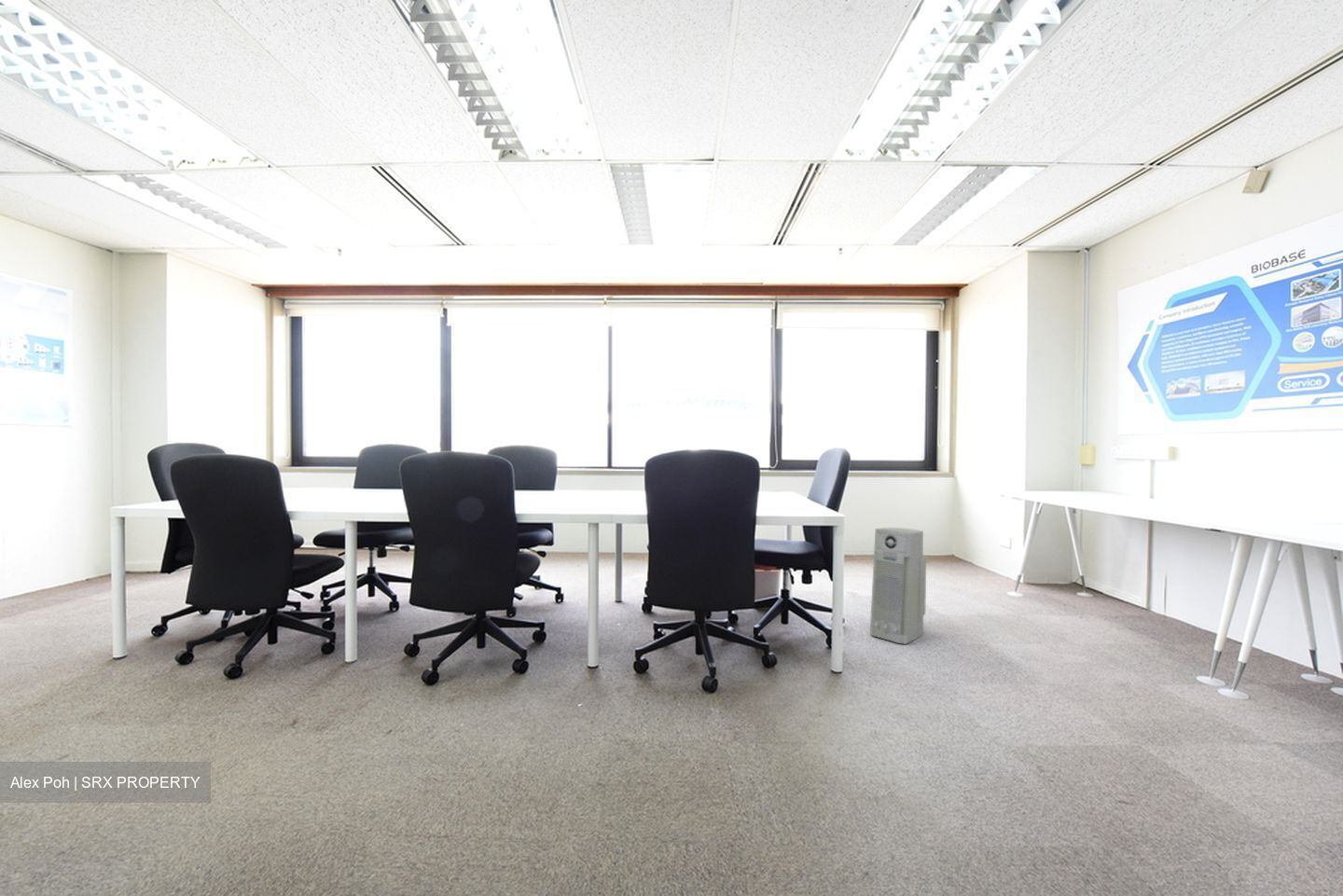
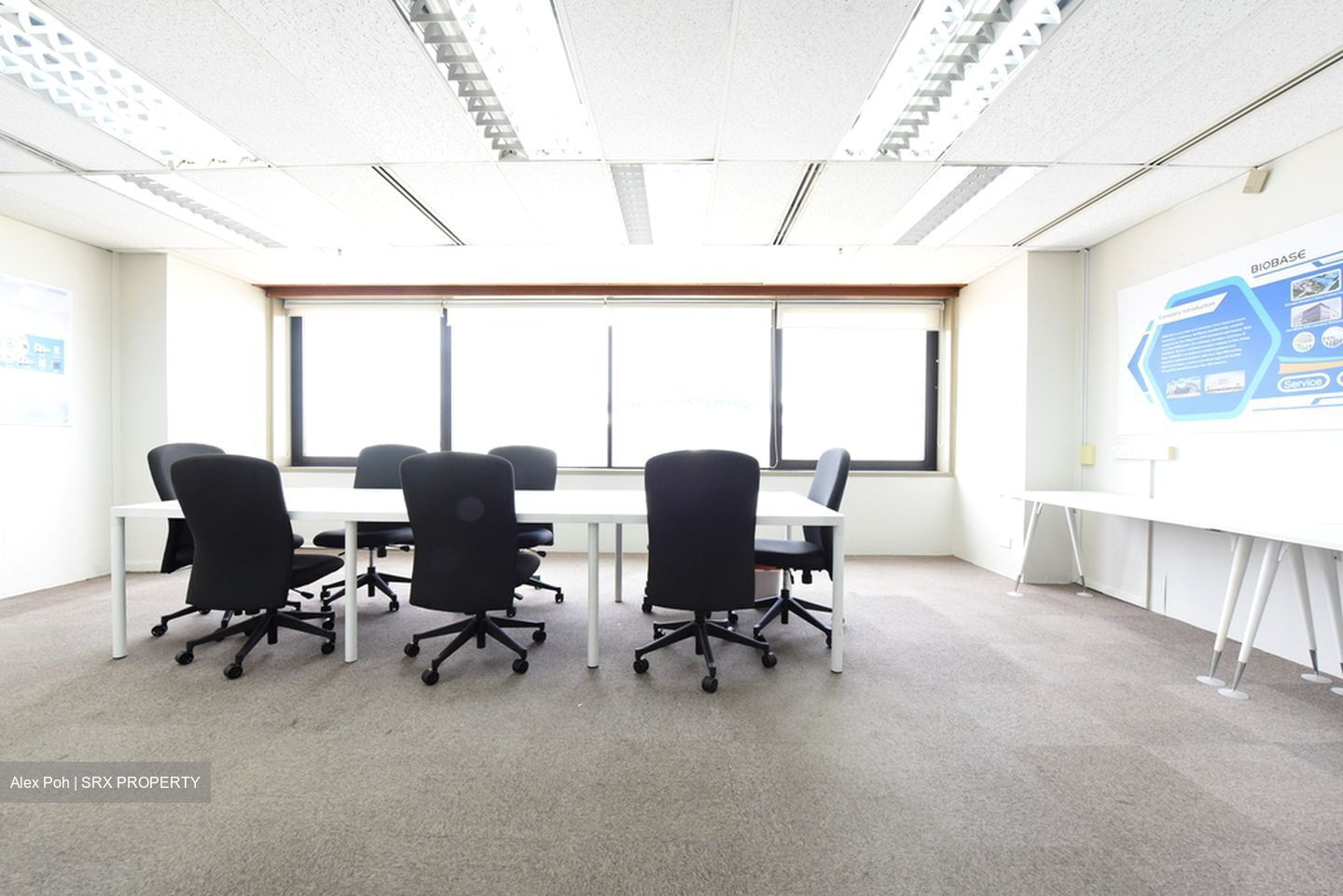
- air purifier [869,527,927,645]
